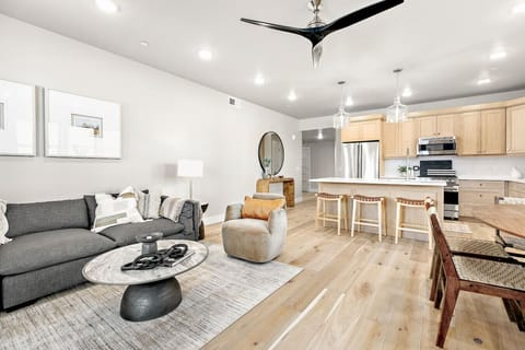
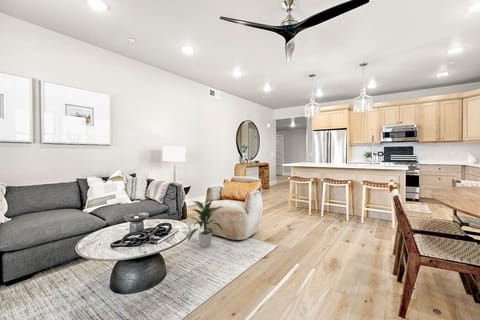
+ indoor plant [187,199,224,249]
